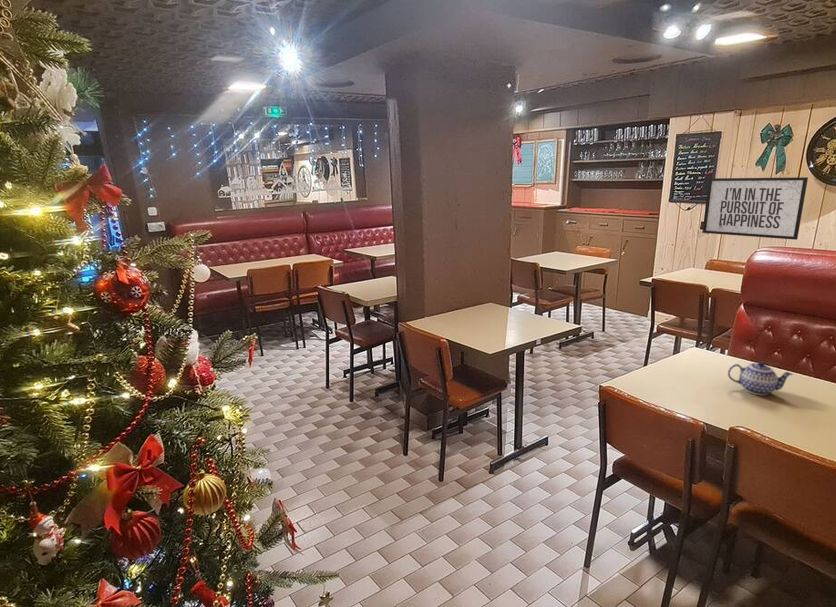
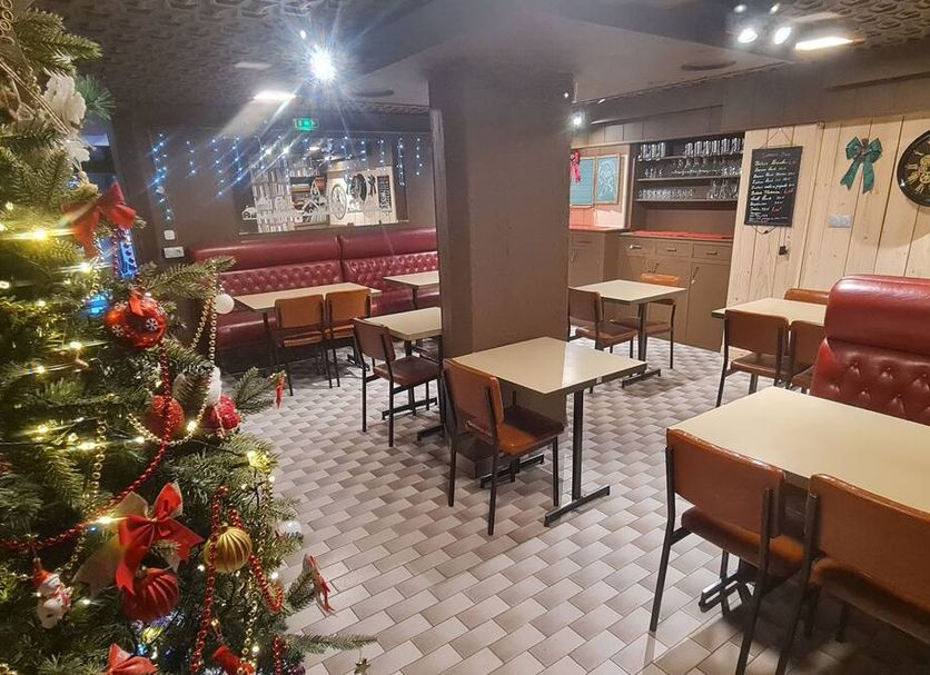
- teapot [727,361,794,396]
- mirror [701,176,809,241]
